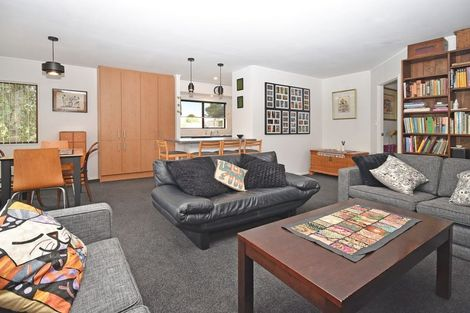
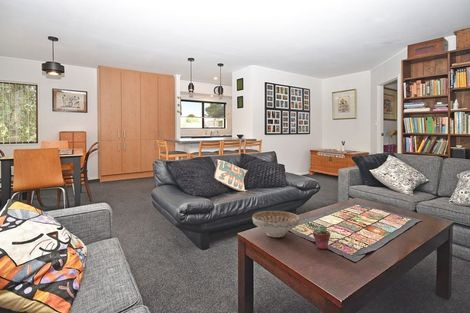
+ potted succulent [312,225,331,250]
+ decorative bowl [251,210,300,238]
